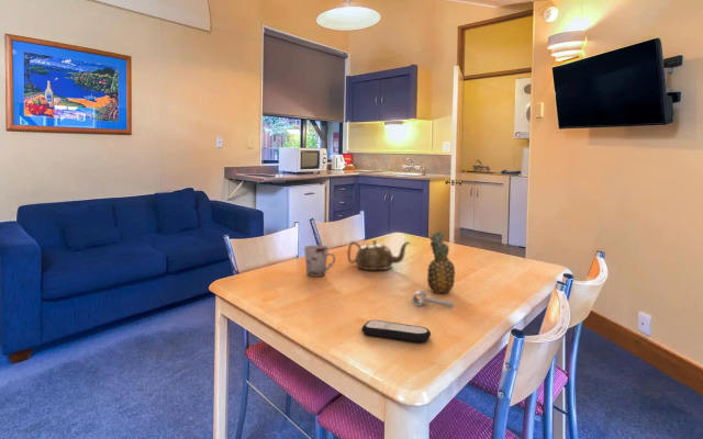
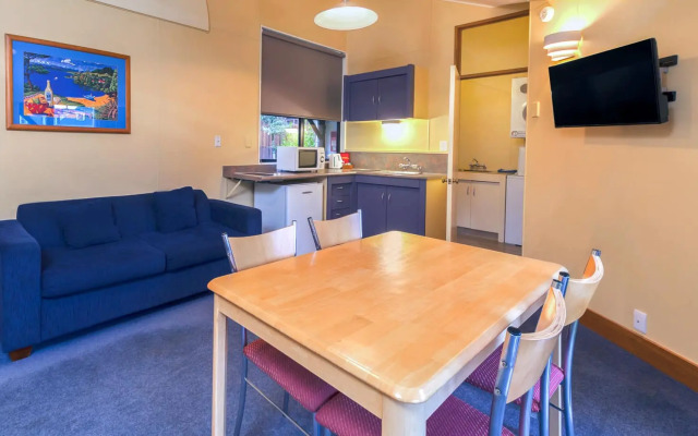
- remote control [360,319,432,342]
- cylinder [411,289,455,308]
- teapot [346,239,411,271]
- cup [303,245,336,278]
- fruit [426,229,456,294]
